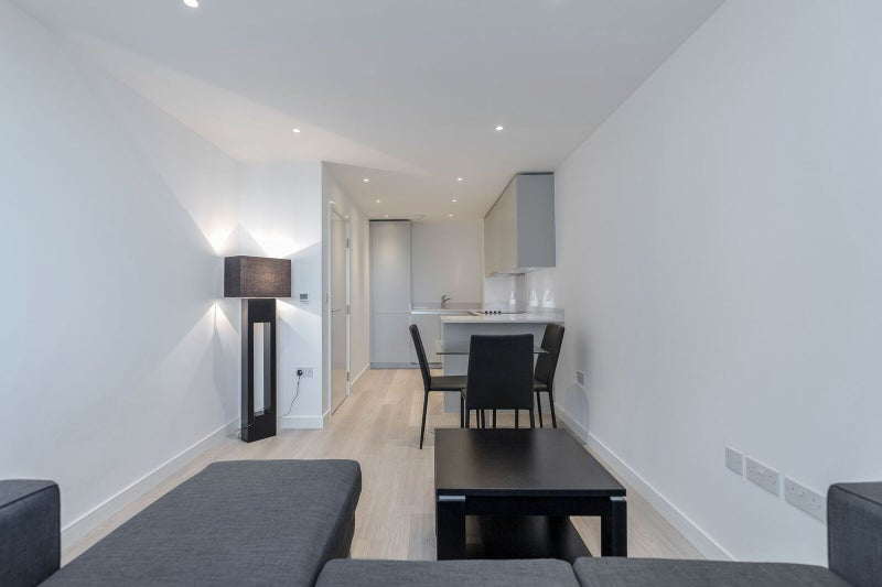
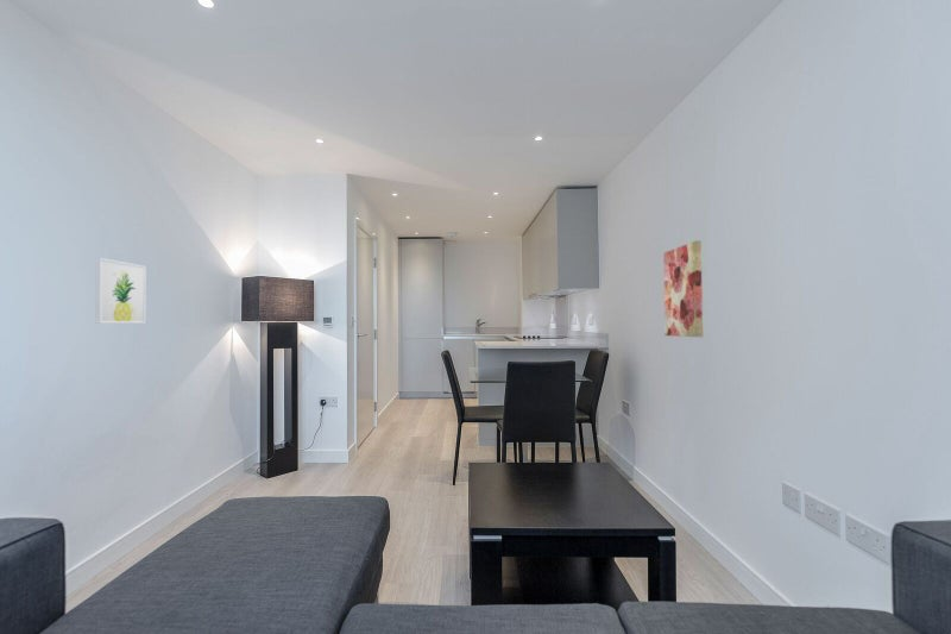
+ wall art [662,239,704,338]
+ wall art [95,257,147,325]
